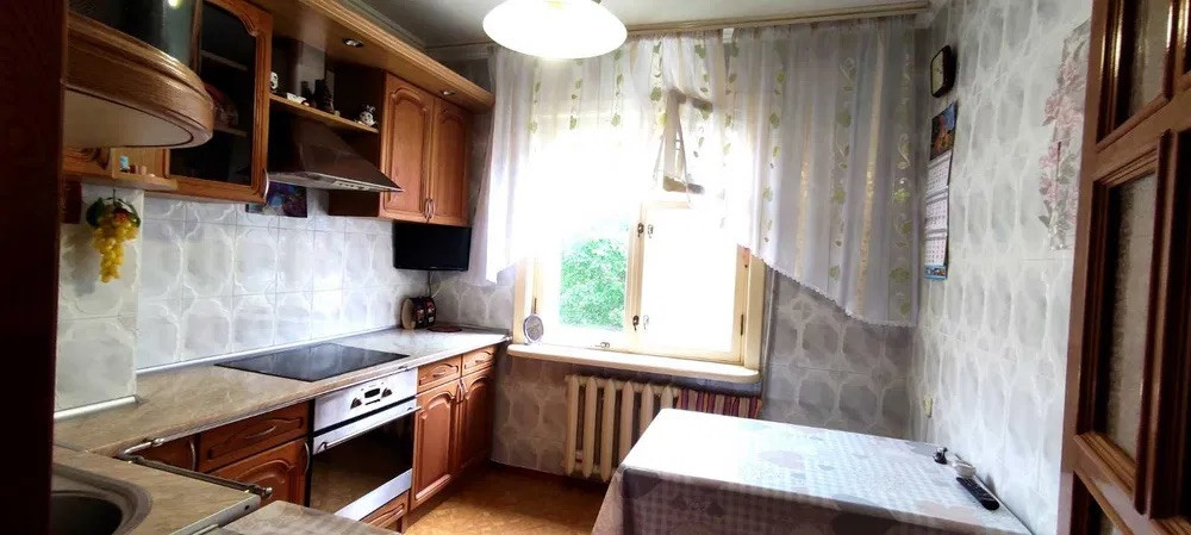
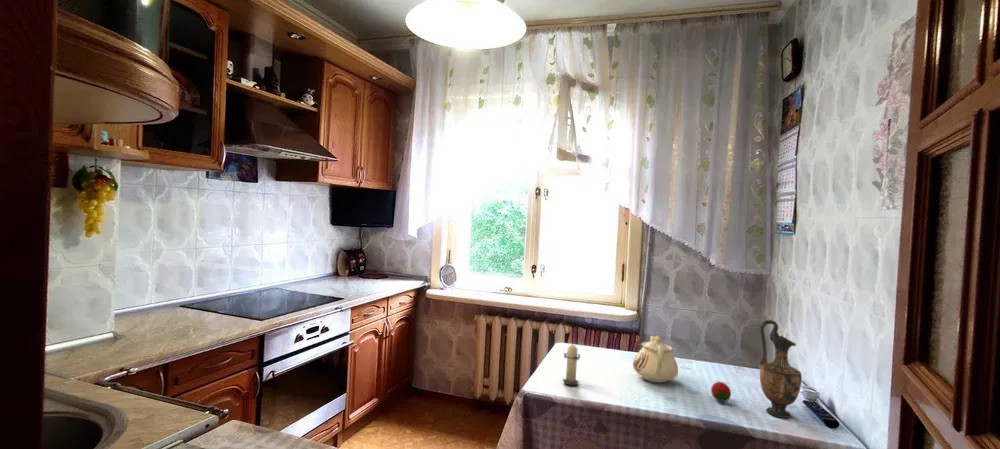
+ vase [758,319,803,419]
+ teapot [632,334,679,383]
+ fruit [710,381,732,404]
+ candle [562,344,582,386]
